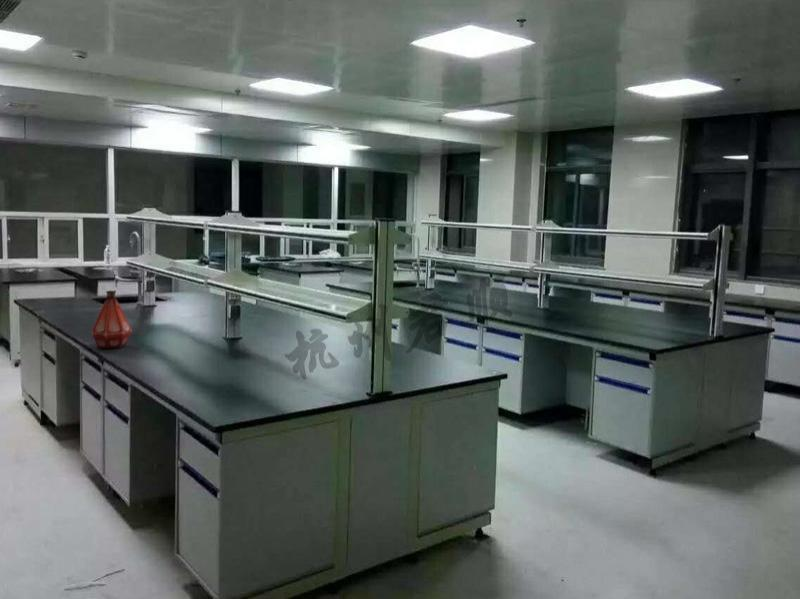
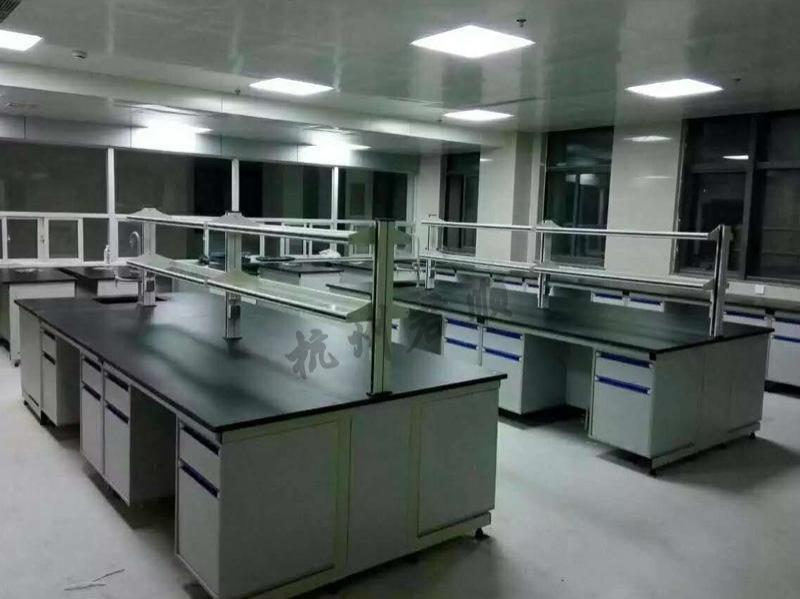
- bottle [91,290,133,349]
